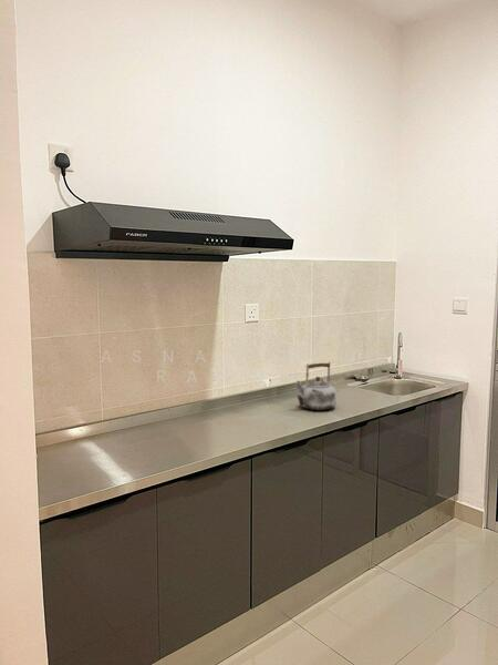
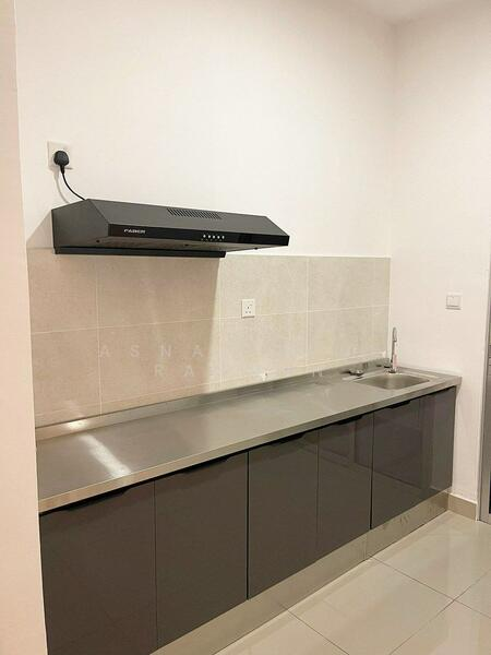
- kettle [293,361,338,411]
